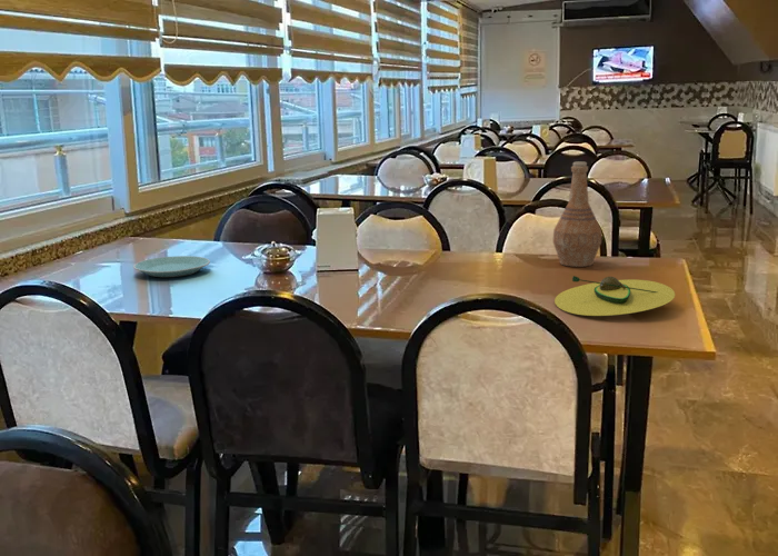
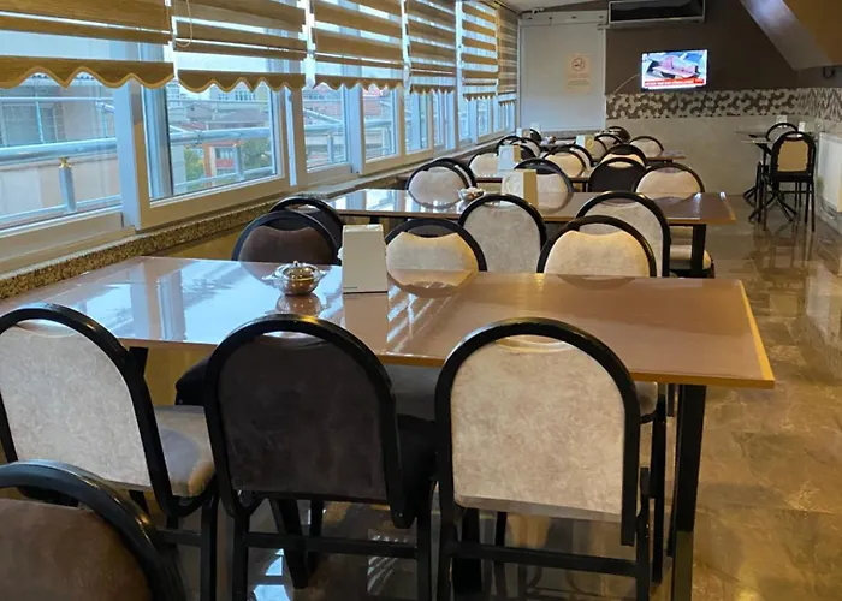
- avocado [553,275,676,317]
- vase [551,161,602,268]
- plate [132,255,211,278]
